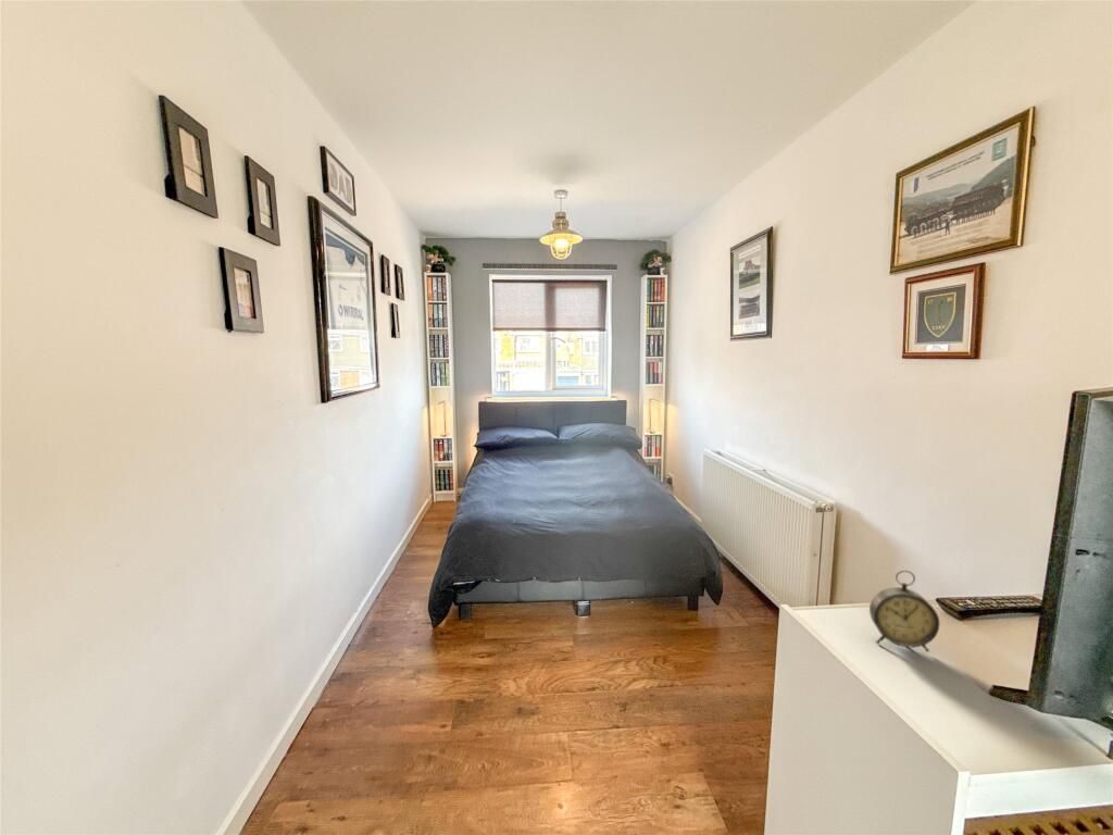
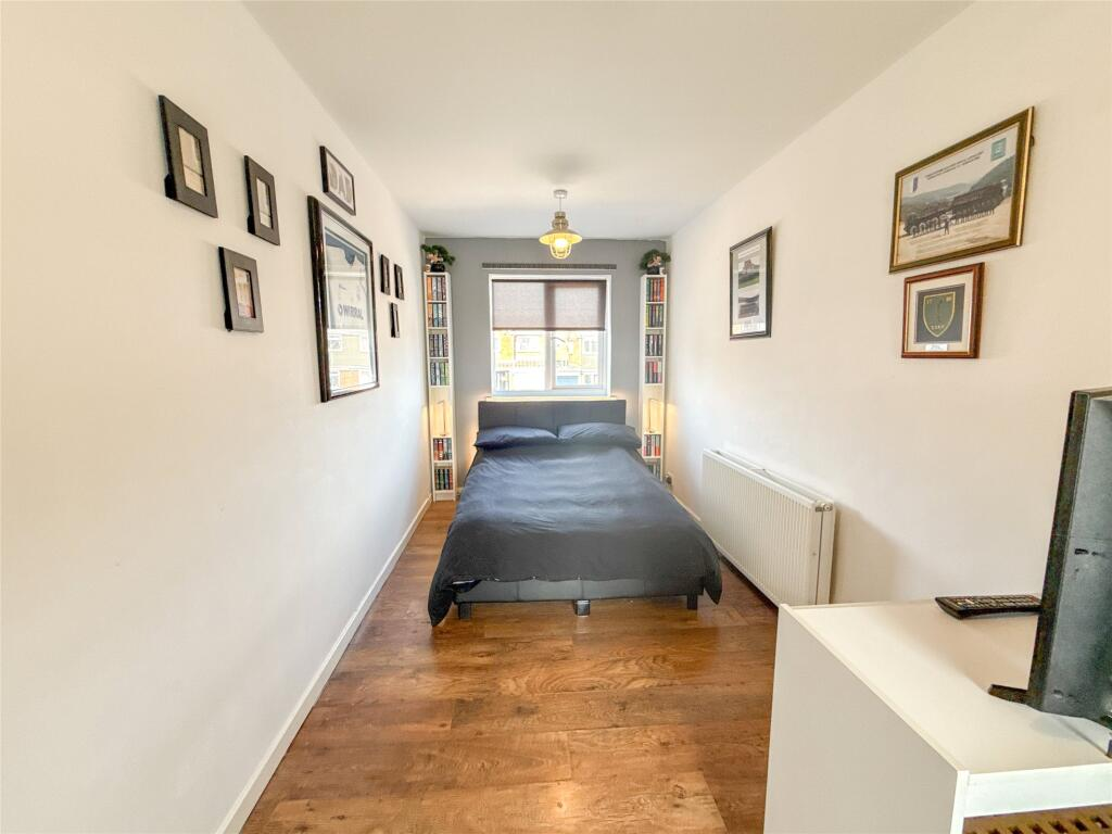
- alarm clock [868,570,940,653]
